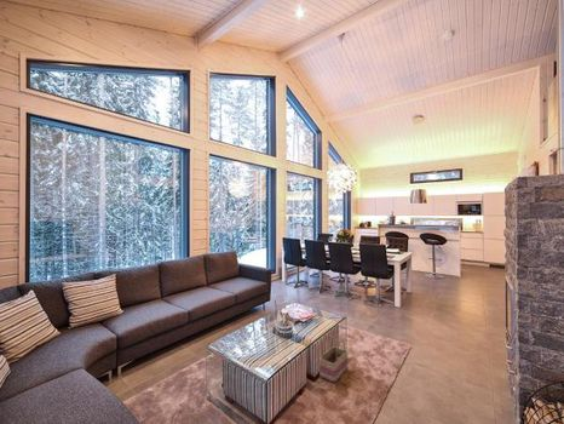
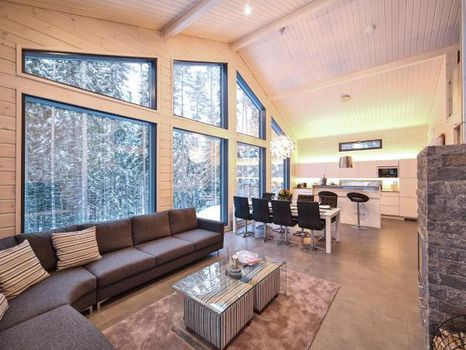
- basket [318,334,350,384]
